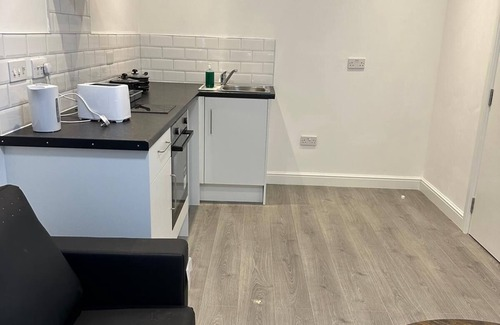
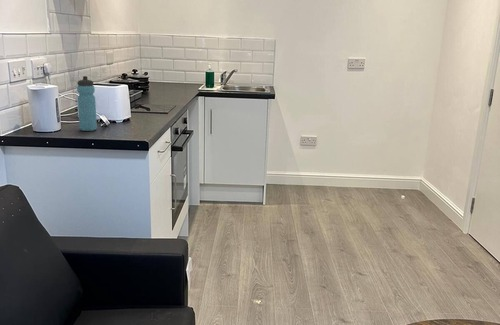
+ water bottle [76,75,98,132]
